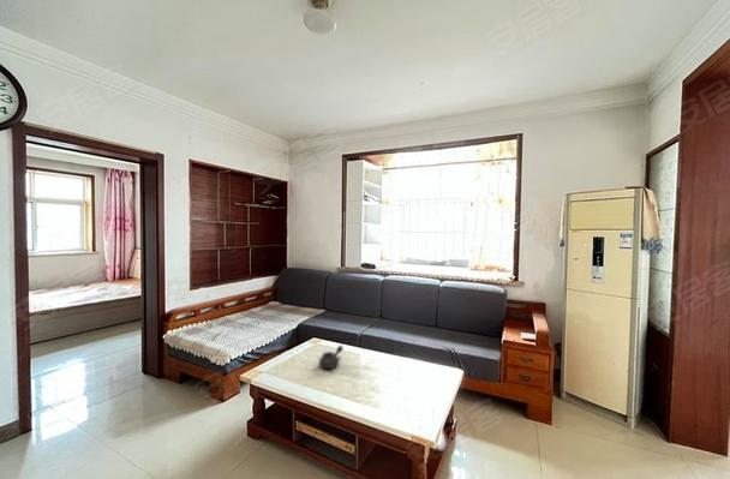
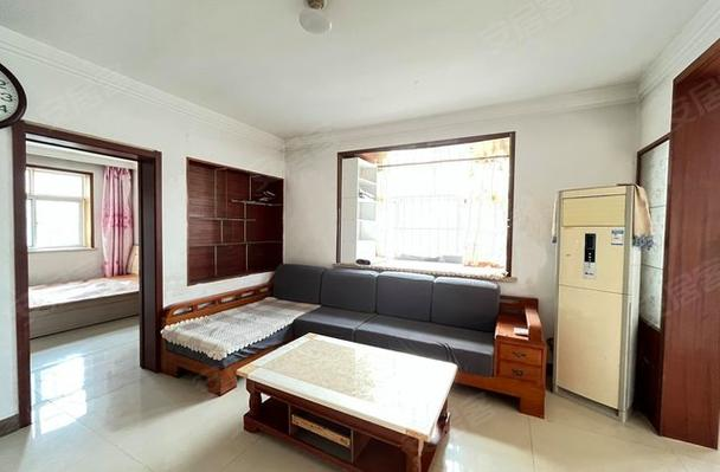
- teapot [318,345,345,370]
